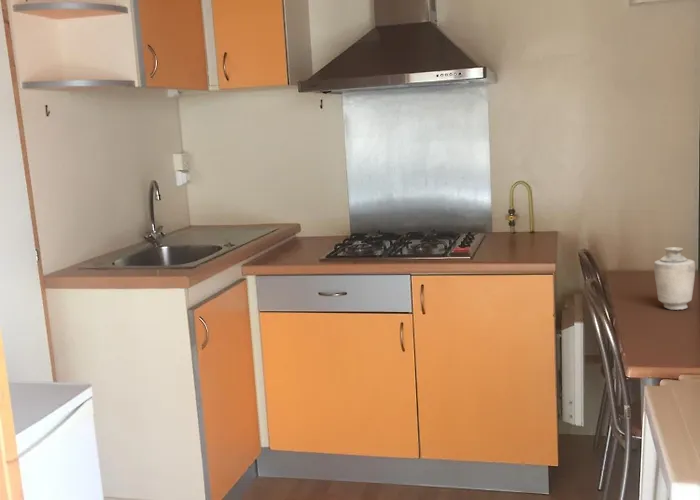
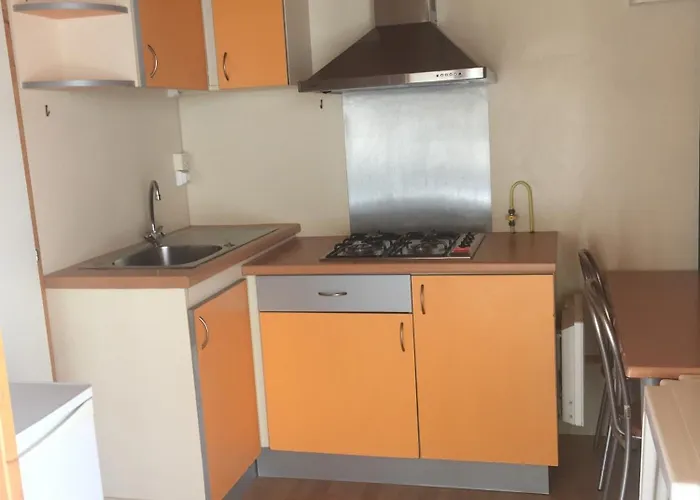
- vase [653,246,696,311]
